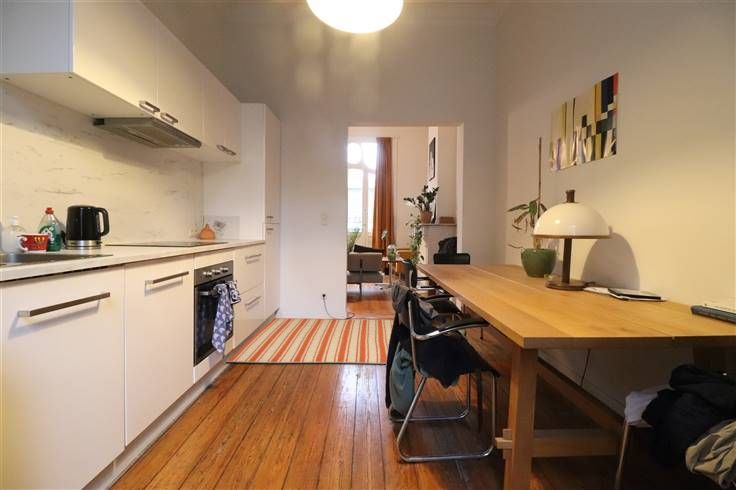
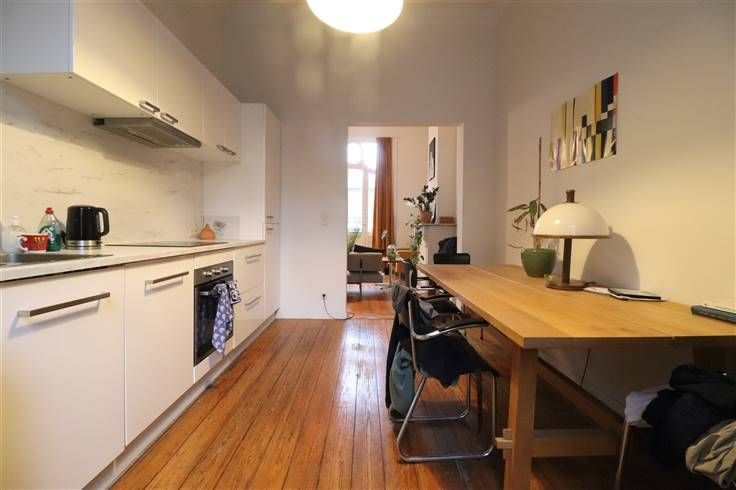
- rug [226,318,394,365]
